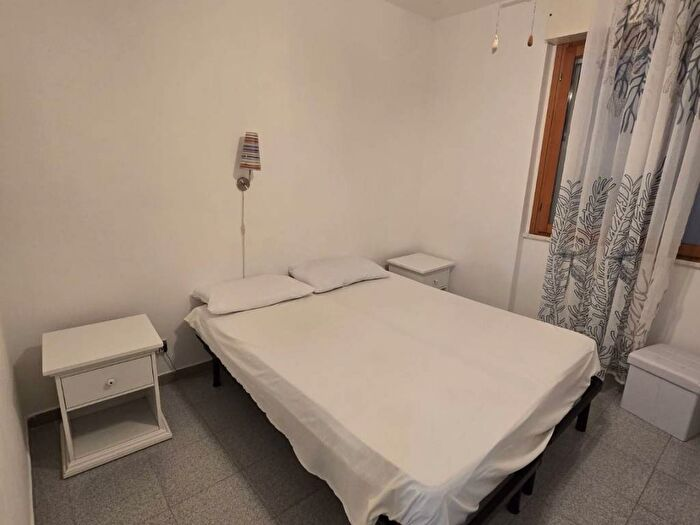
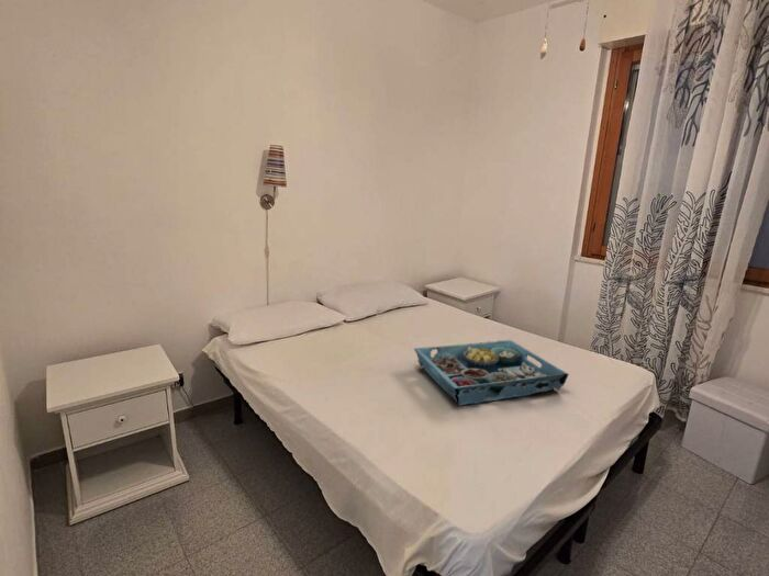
+ serving tray [413,339,570,407]
